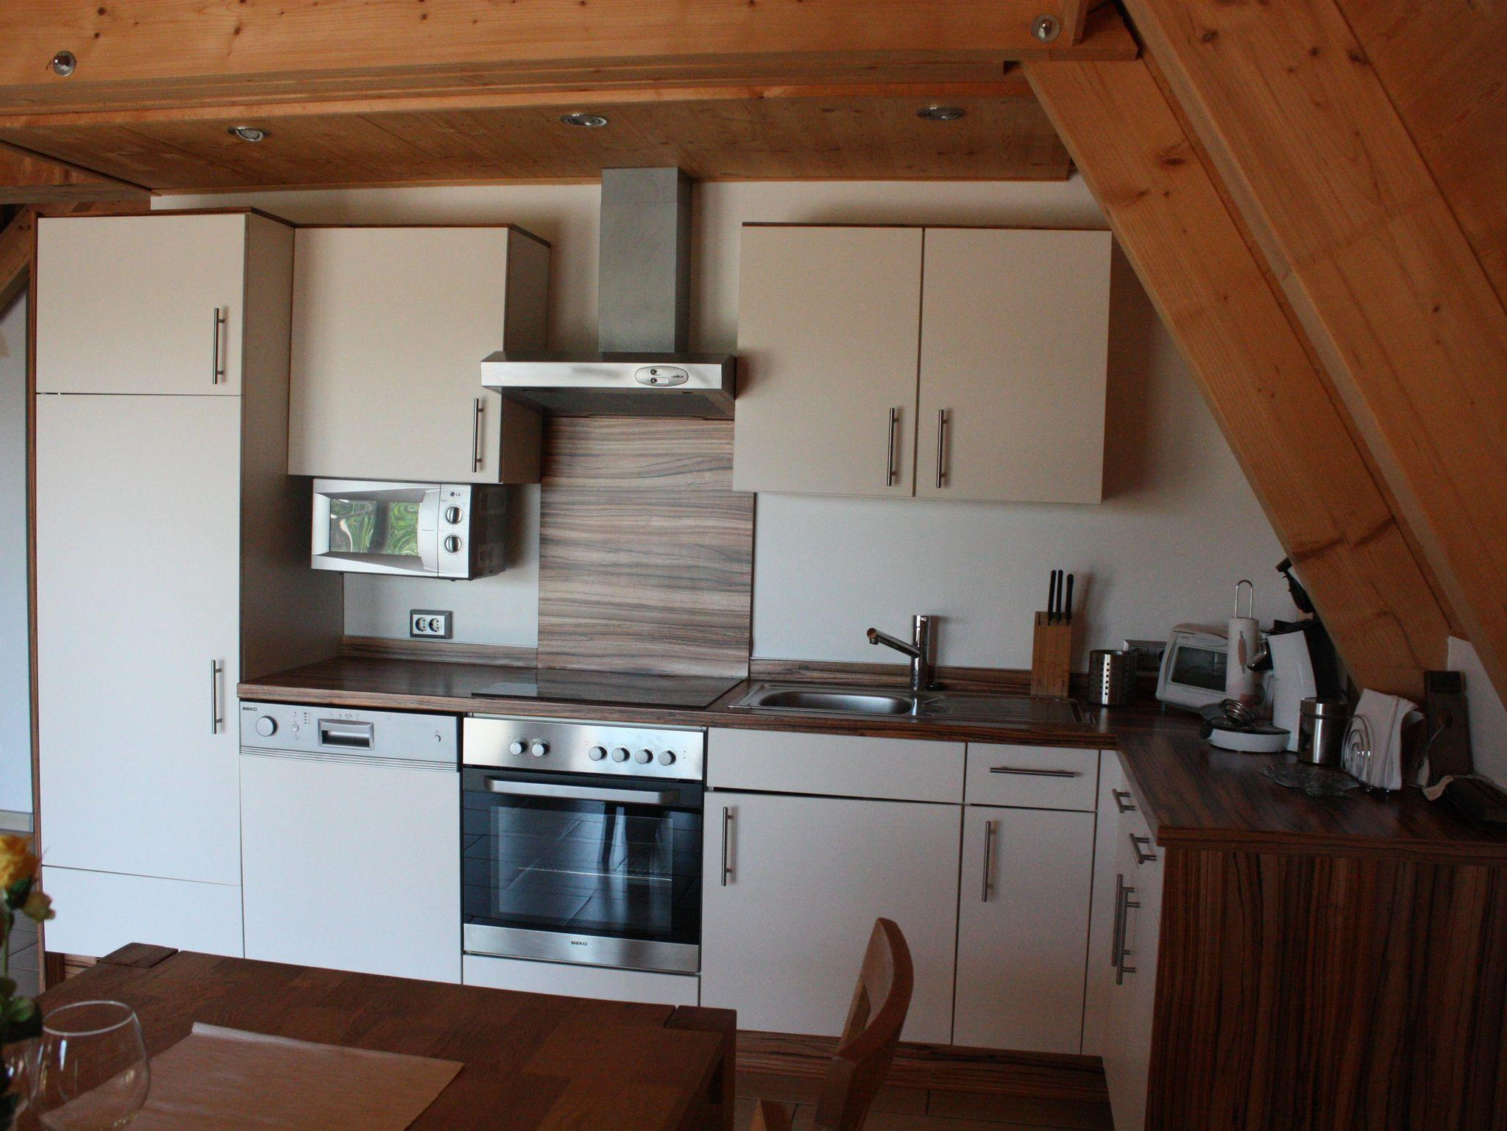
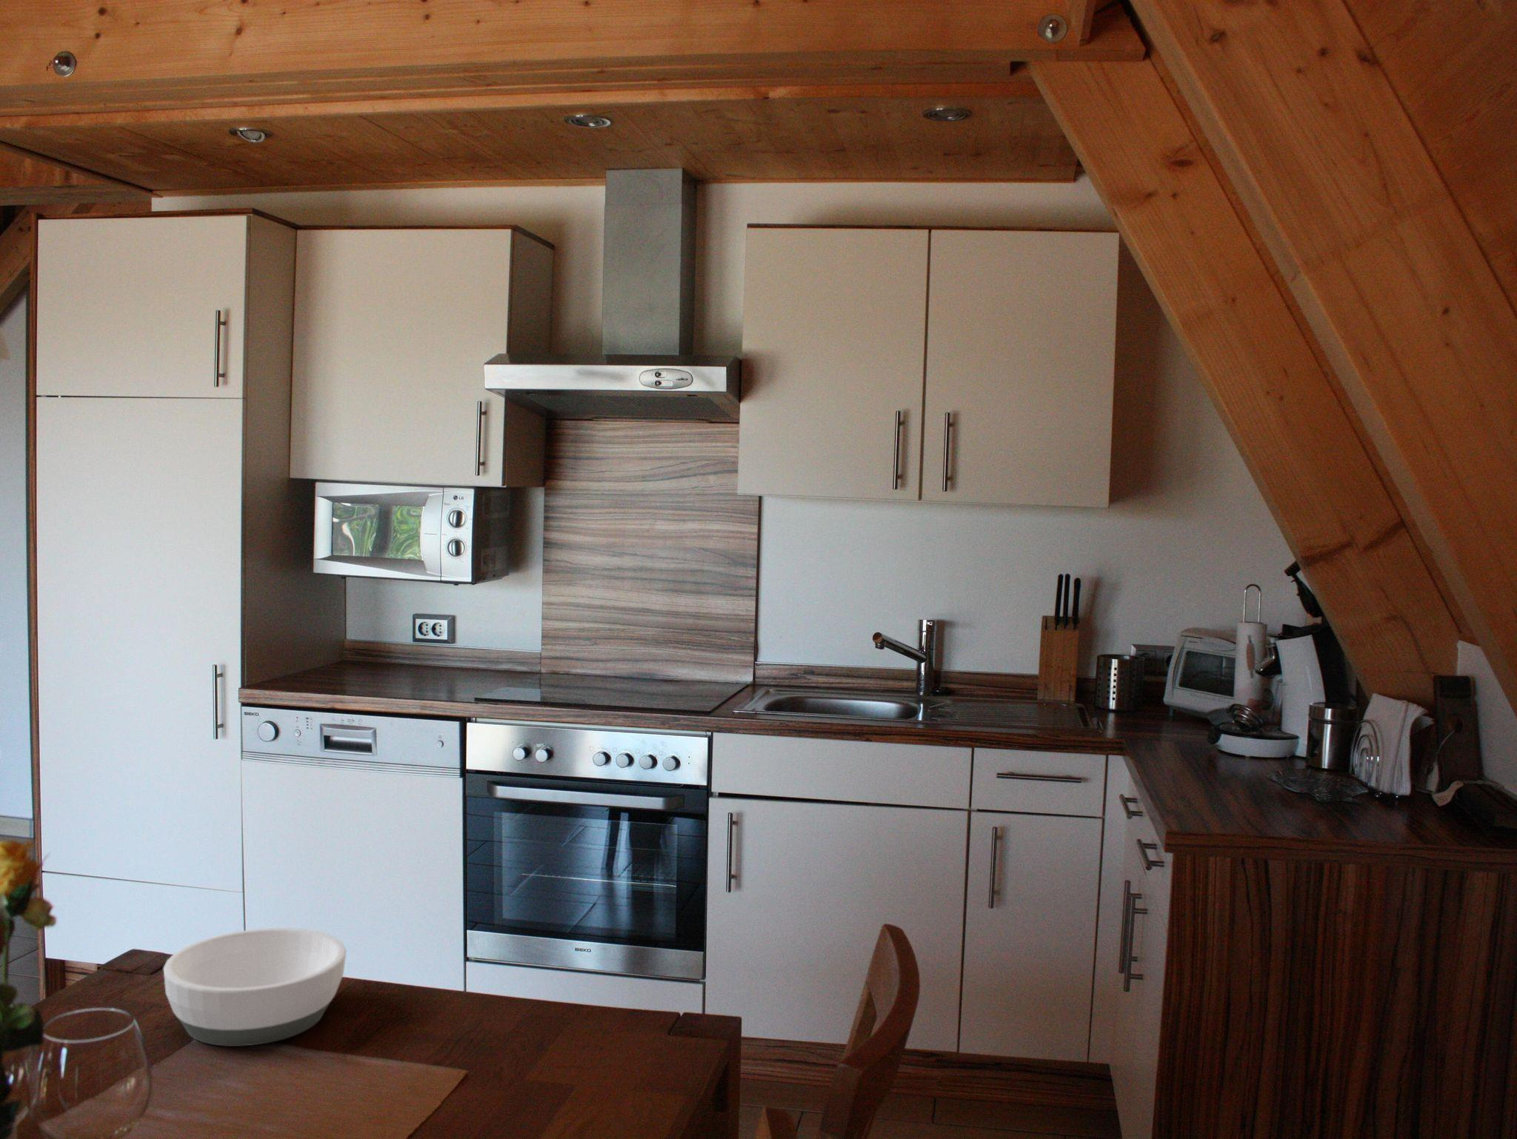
+ bowl [163,927,347,1047]
